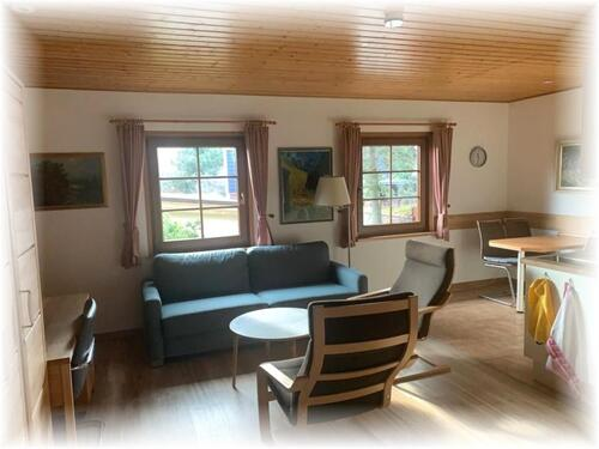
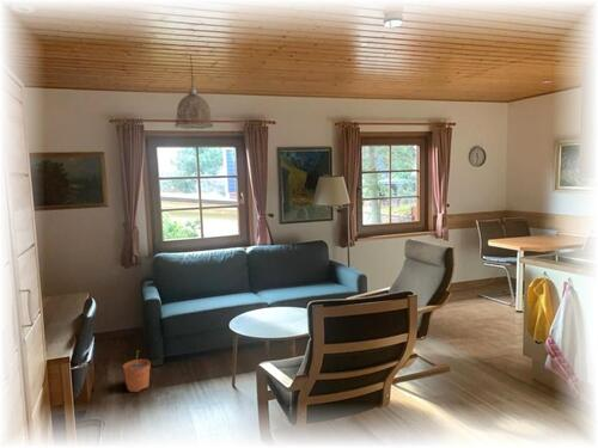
+ plant pot [122,350,152,393]
+ pendant lamp [173,53,214,130]
